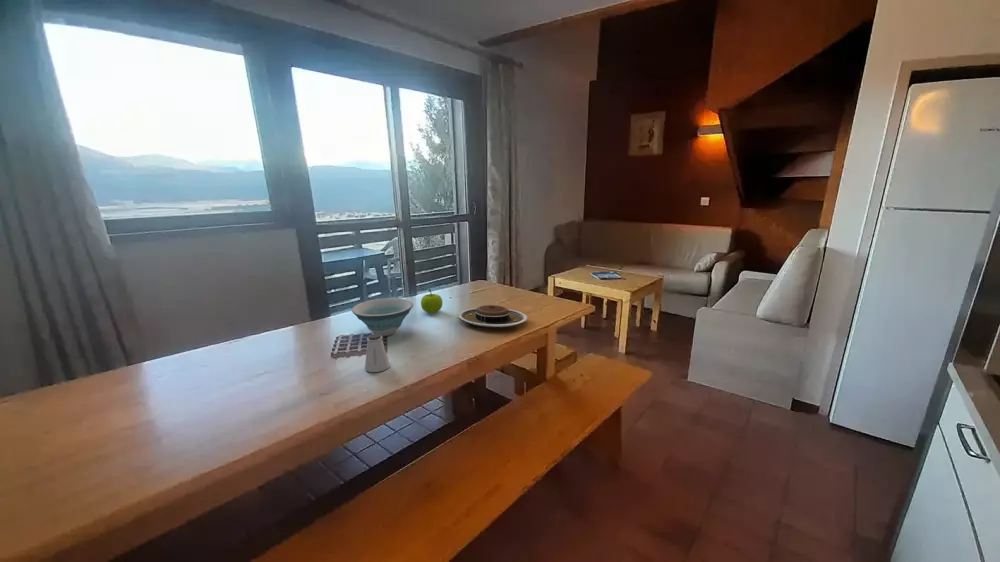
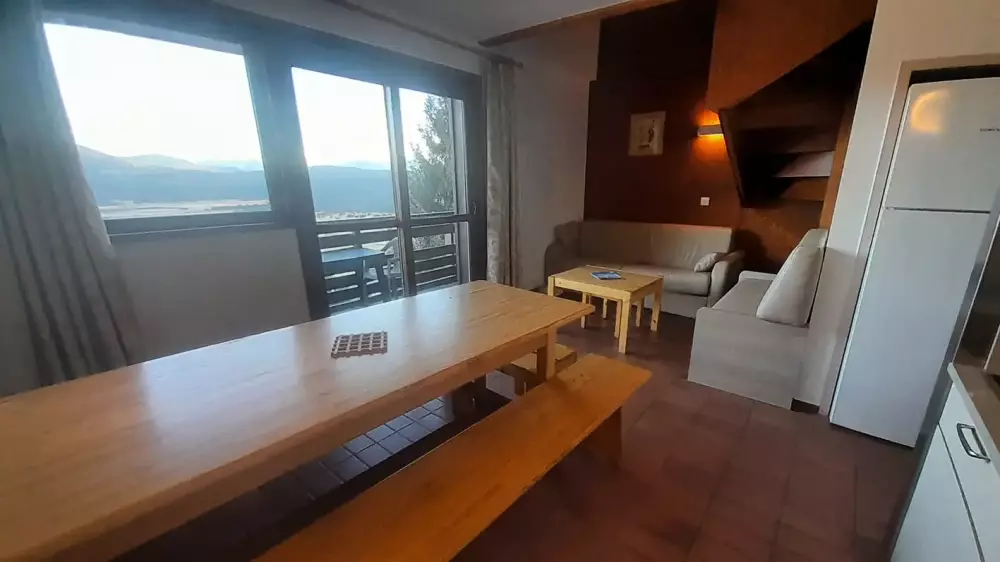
- plate [458,304,528,328]
- fruit [420,288,444,314]
- bowl [351,297,414,337]
- saltshaker [364,333,391,373]
